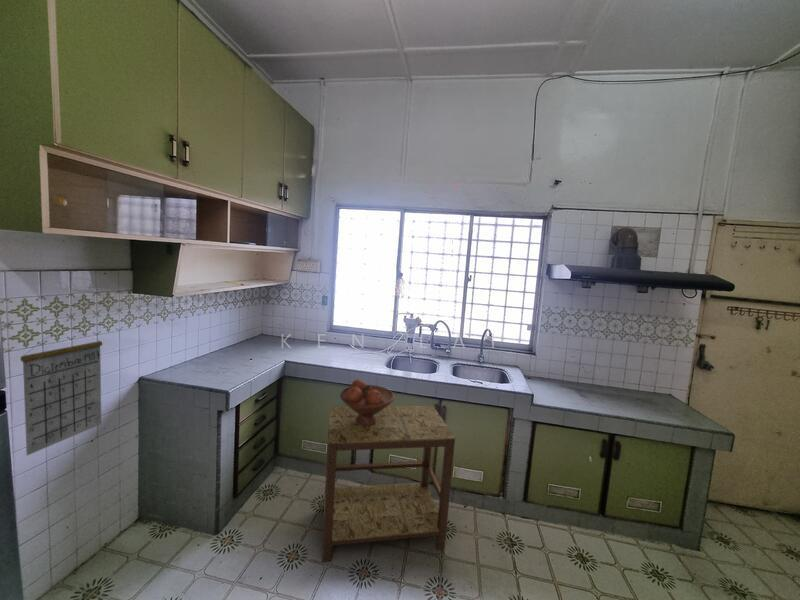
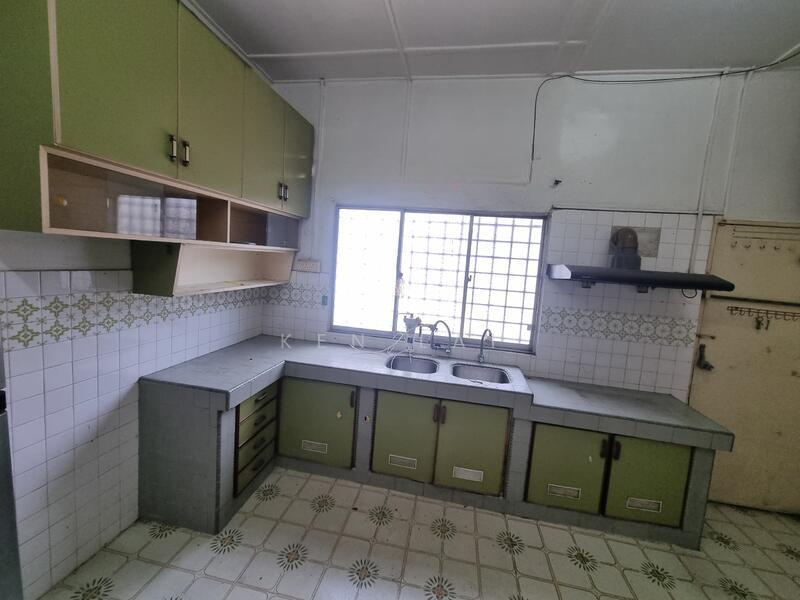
- side table [321,405,456,563]
- calendar [20,324,104,457]
- fruit bowl [339,378,396,426]
